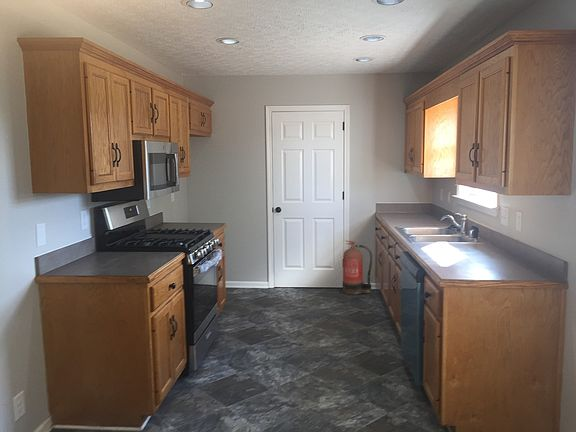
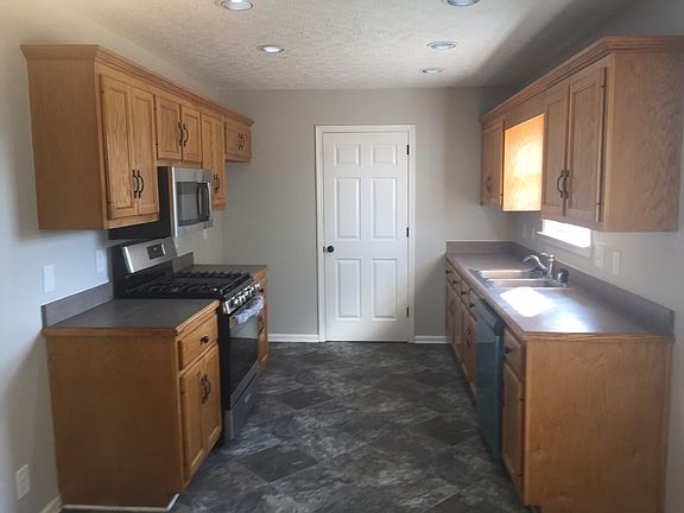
- fire extinguisher [342,240,373,295]
